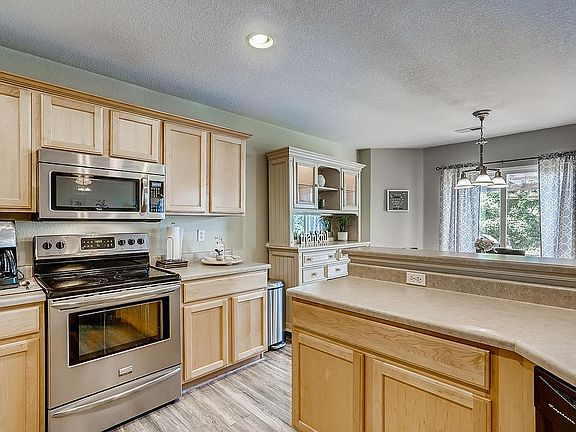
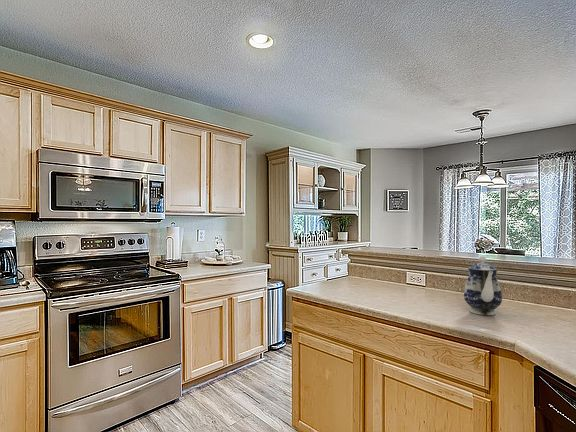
+ teapot [463,255,503,316]
